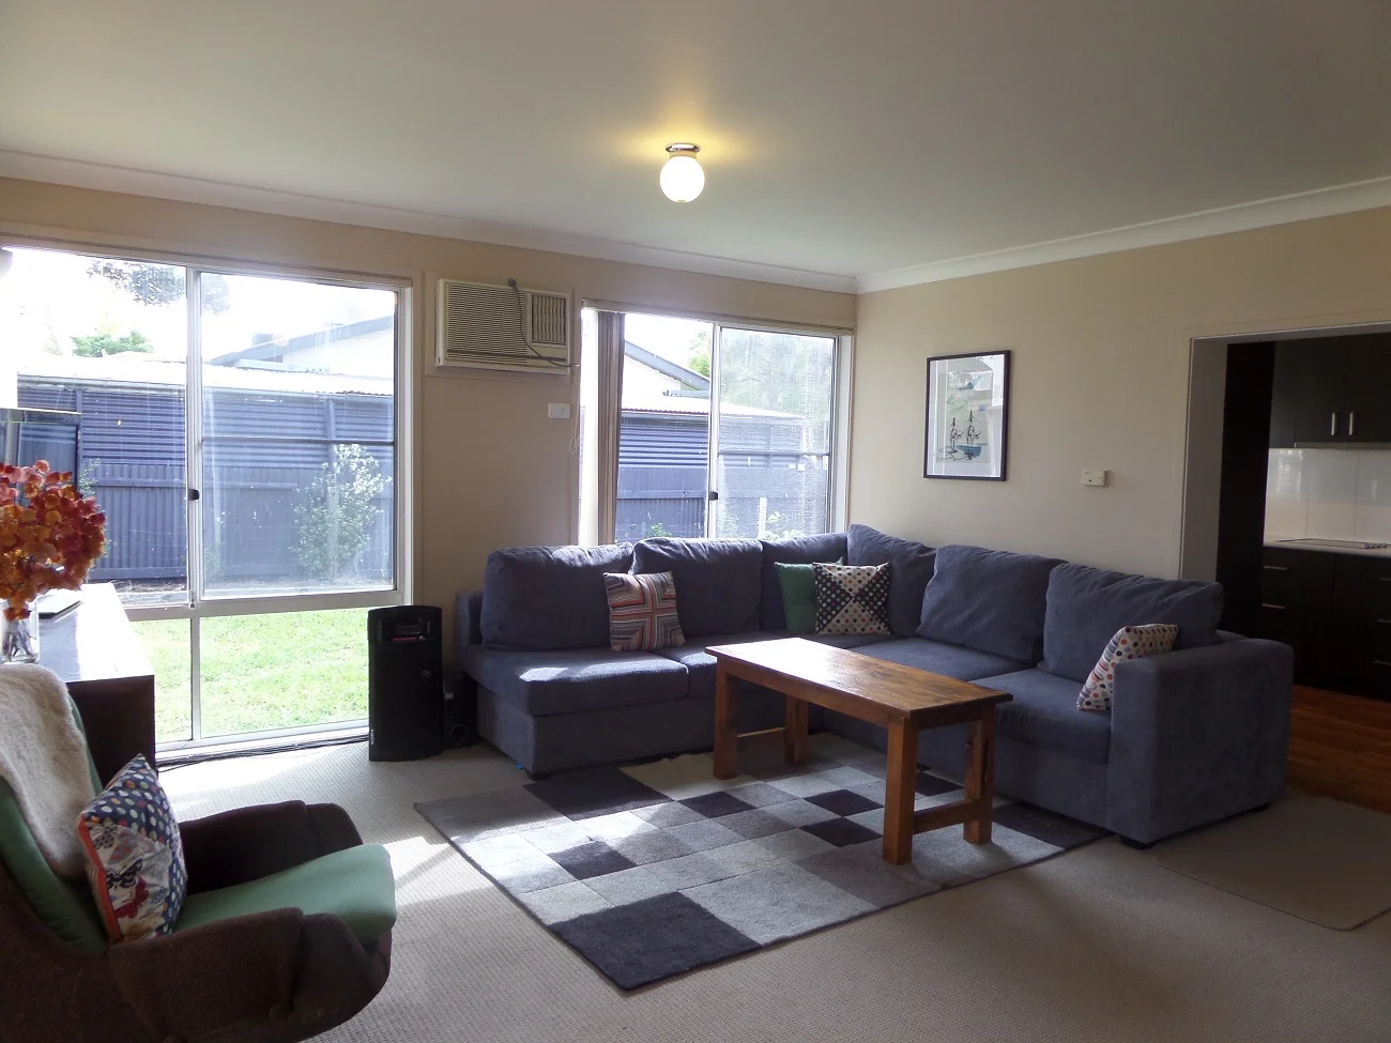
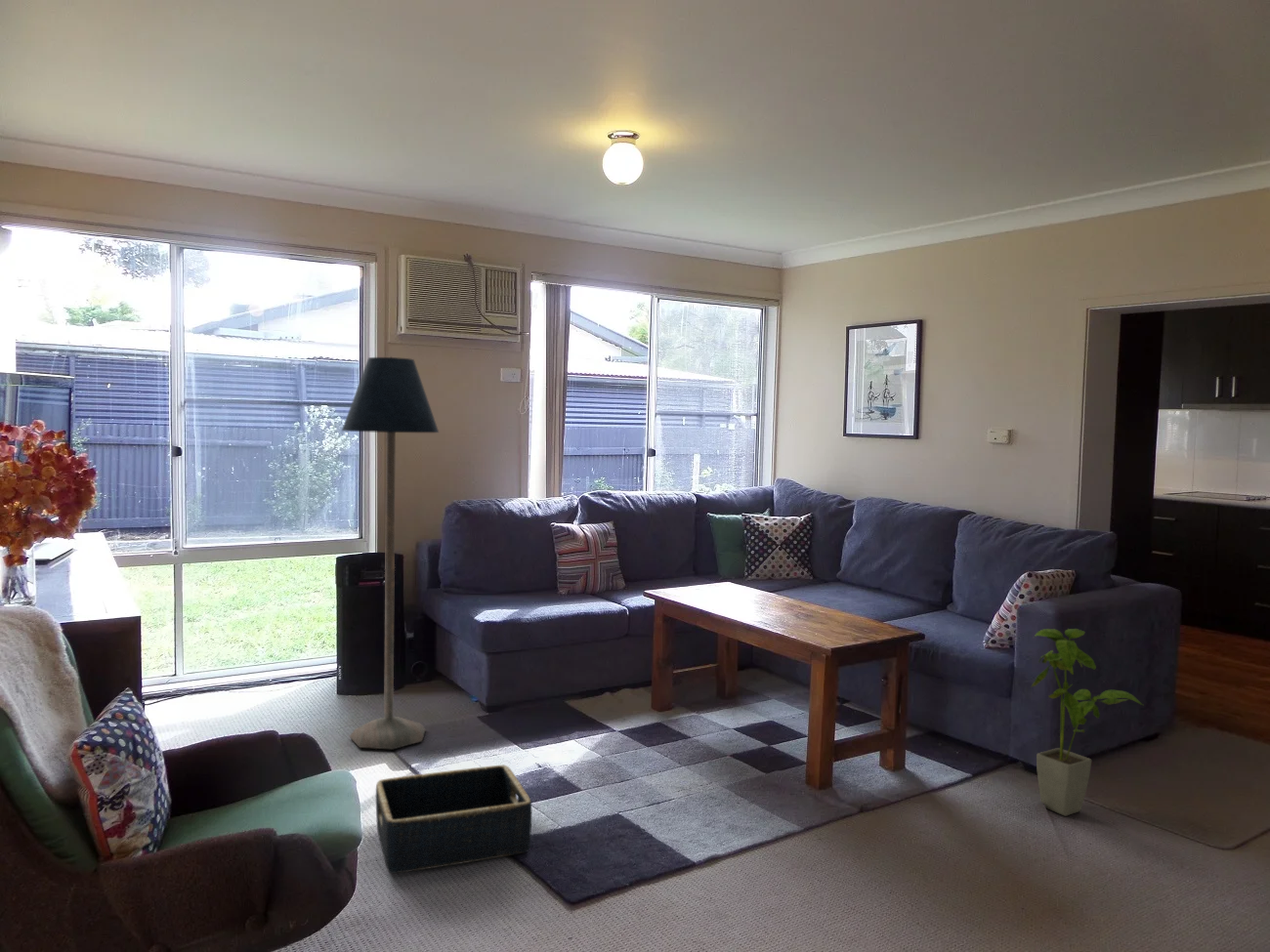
+ floor lamp [341,355,440,751]
+ house plant [1030,628,1144,817]
+ basket [375,765,532,874]
